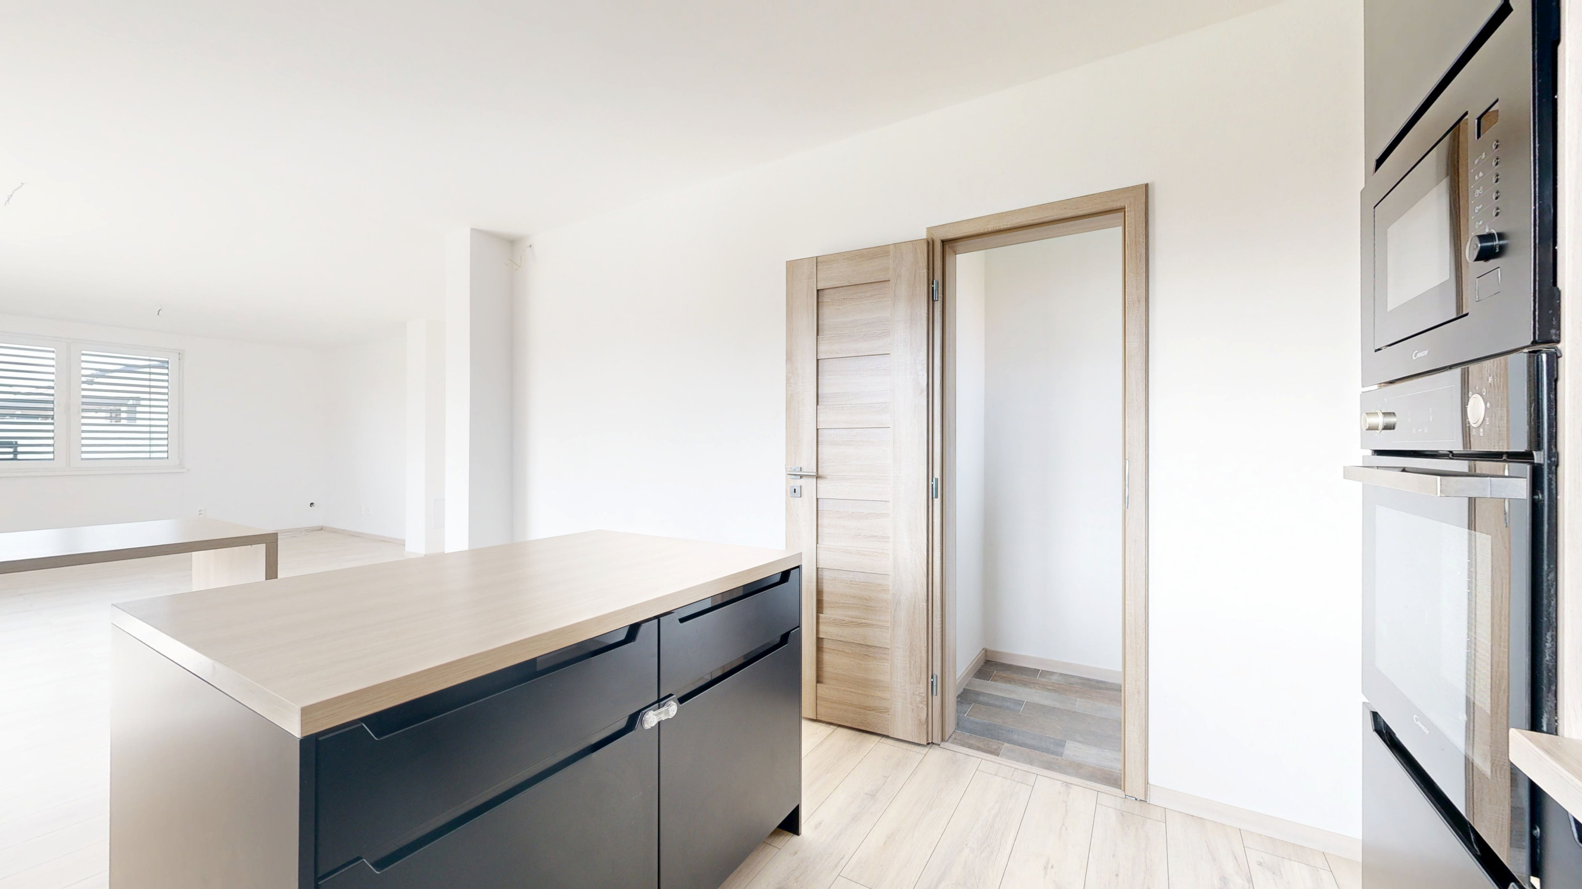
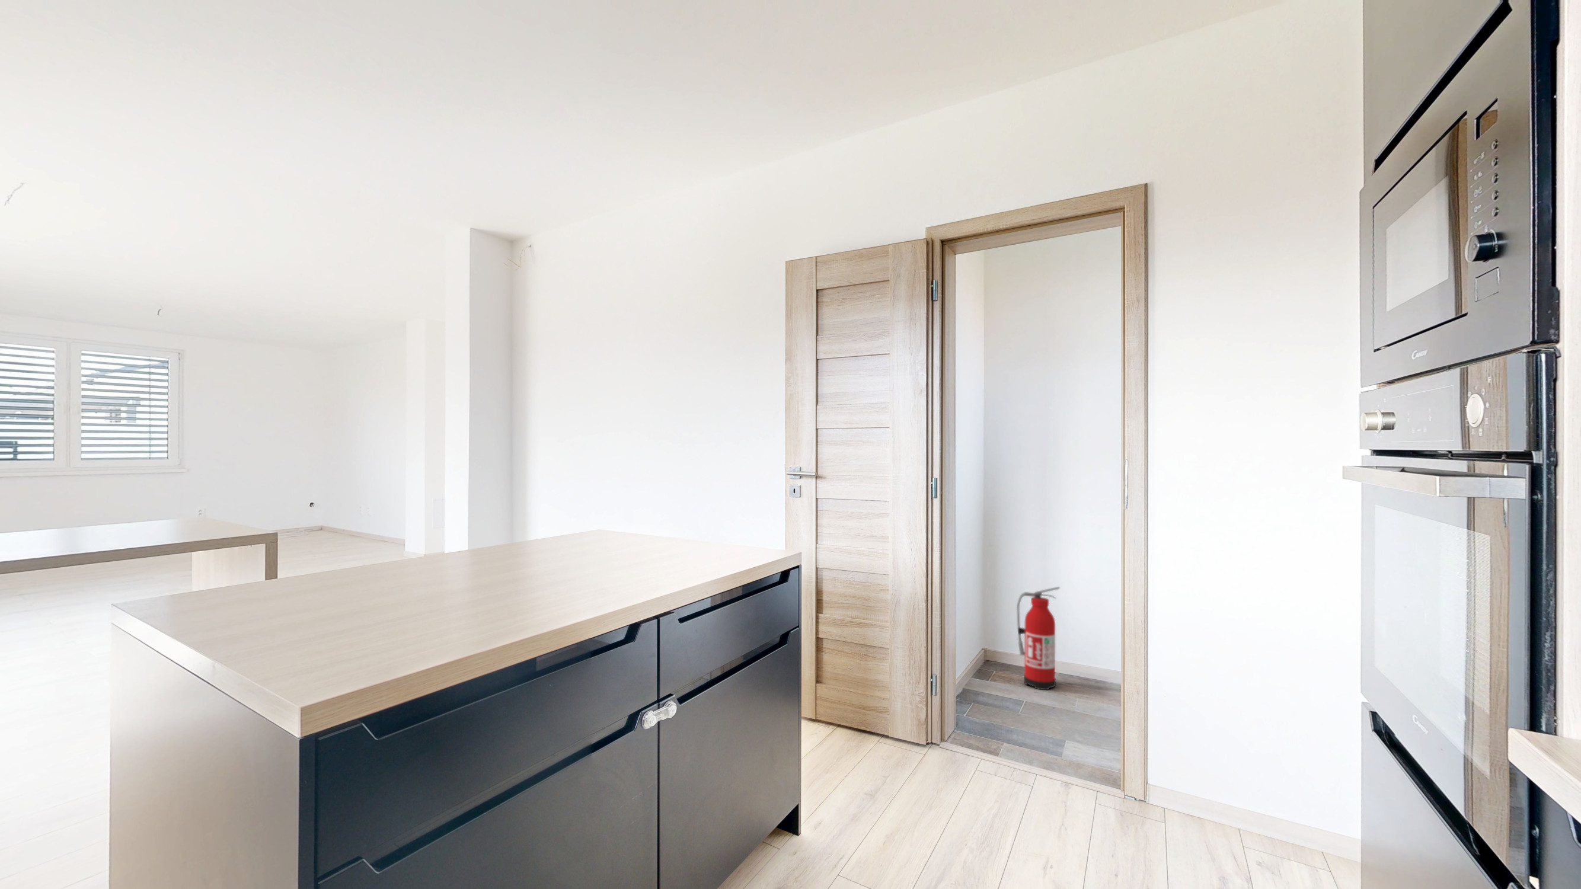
+ fire extinguisher [1016,586,1061,690]
